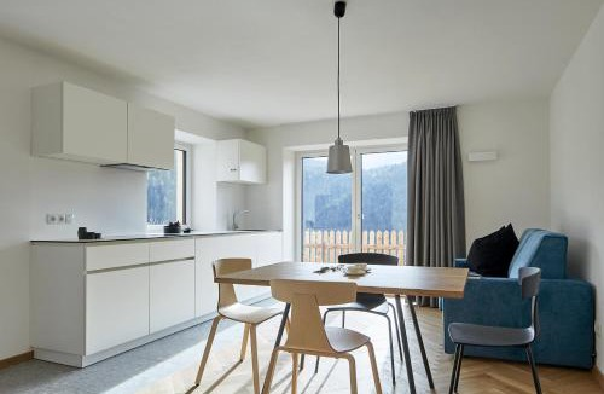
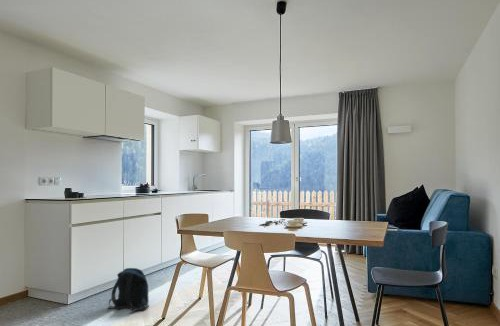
+ backpack [107,267,150,312]
